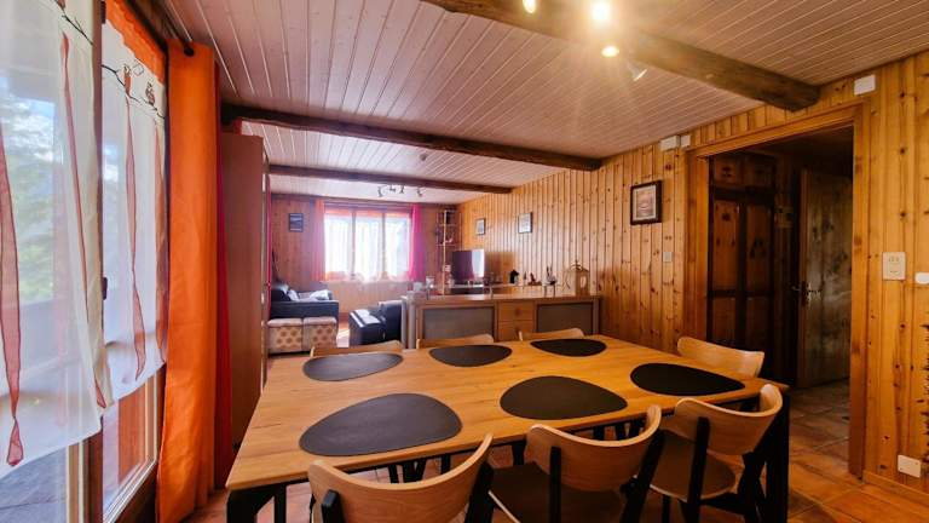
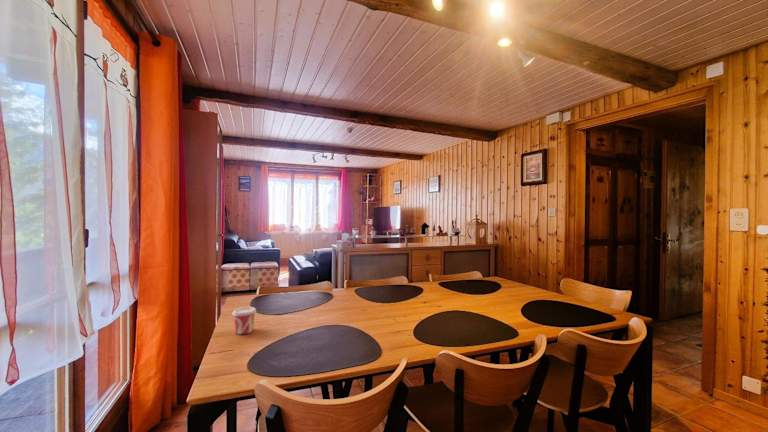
+ cup [231,306,257,335]
